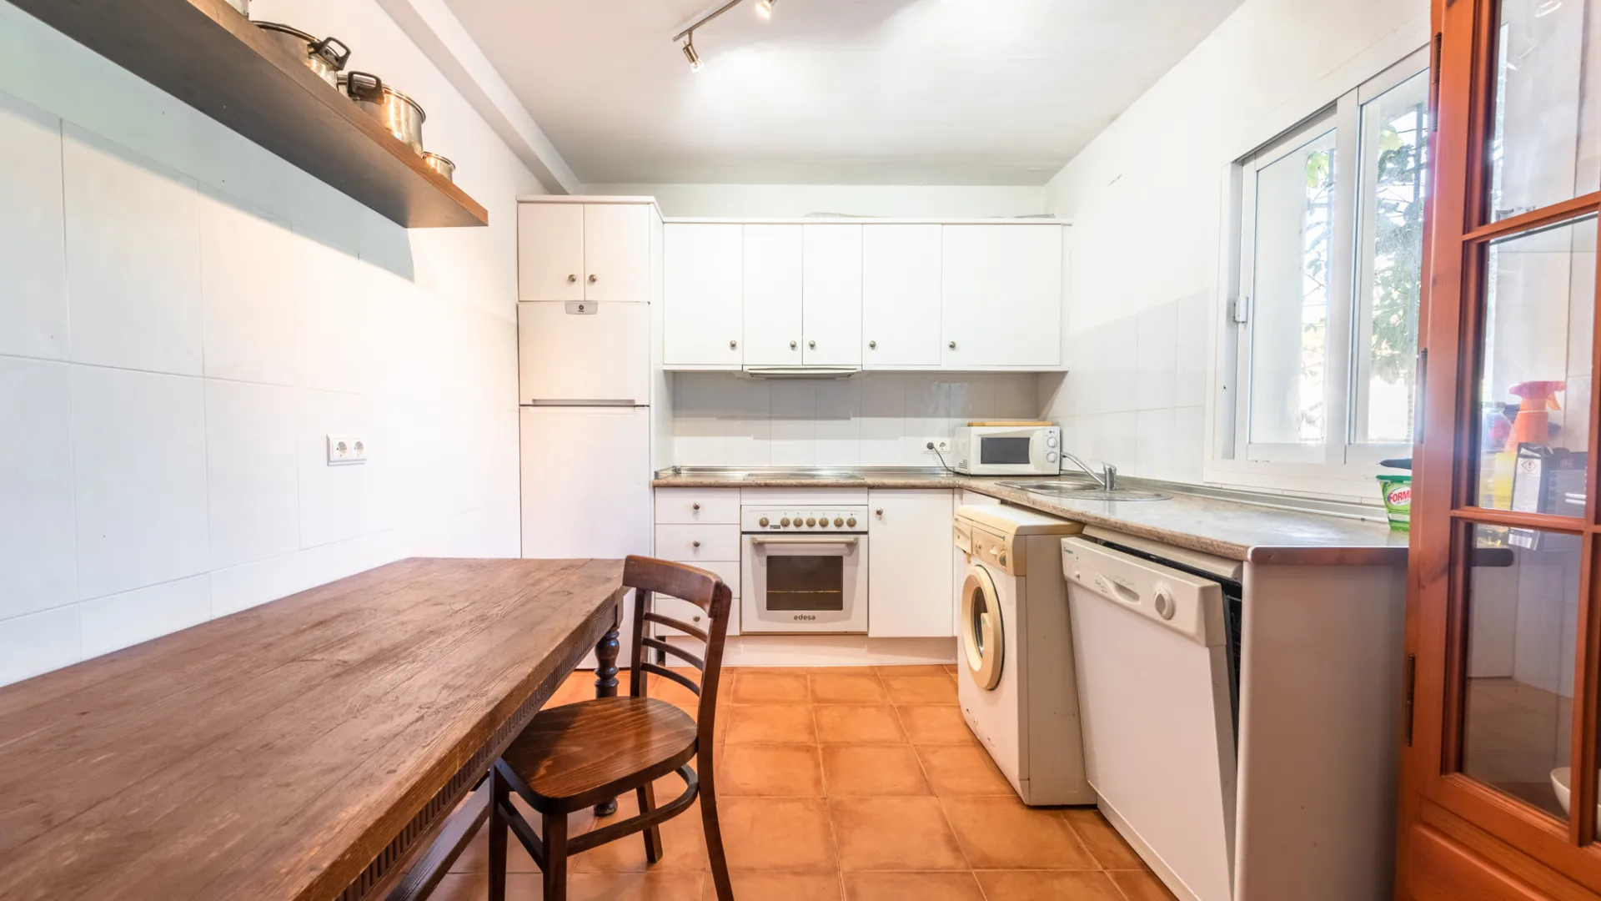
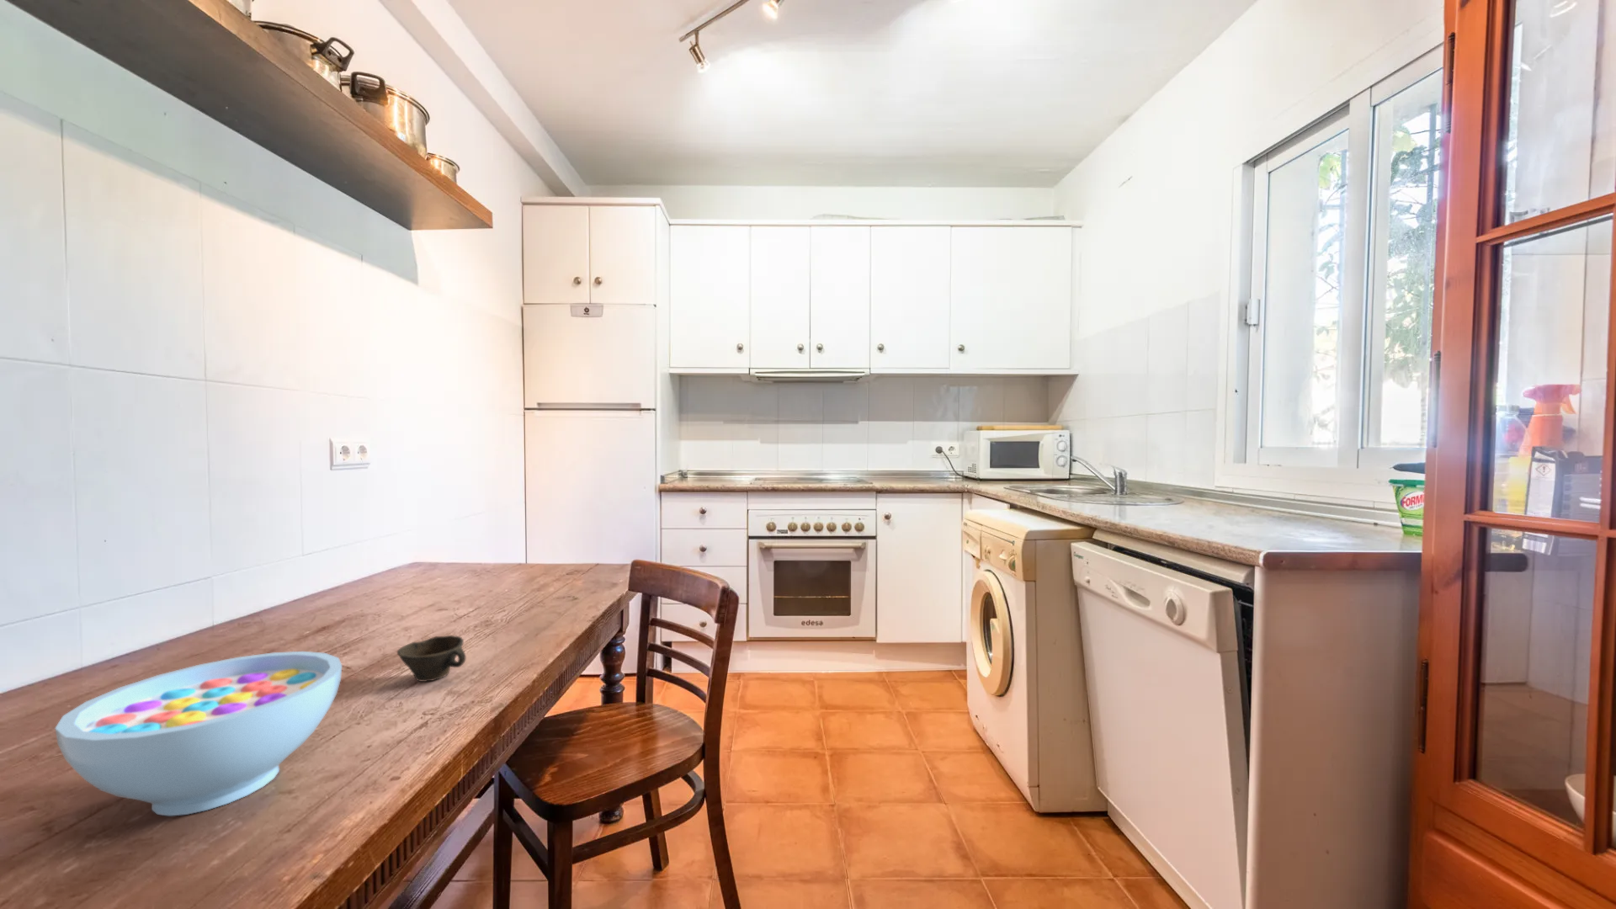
+ cup [396,635,466,683]
+ bowl [54,650,343,817]
